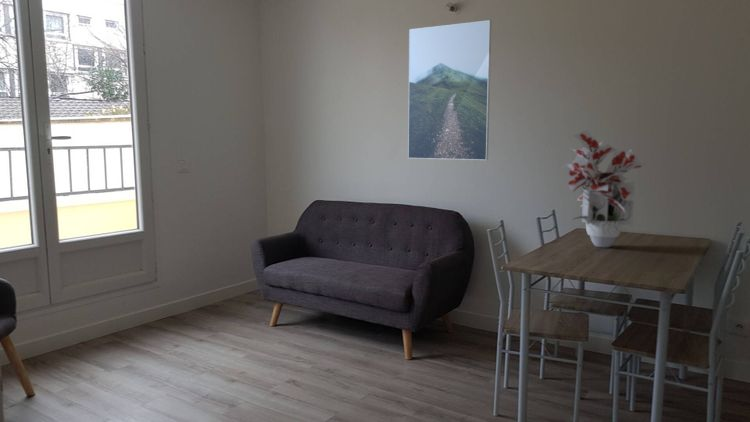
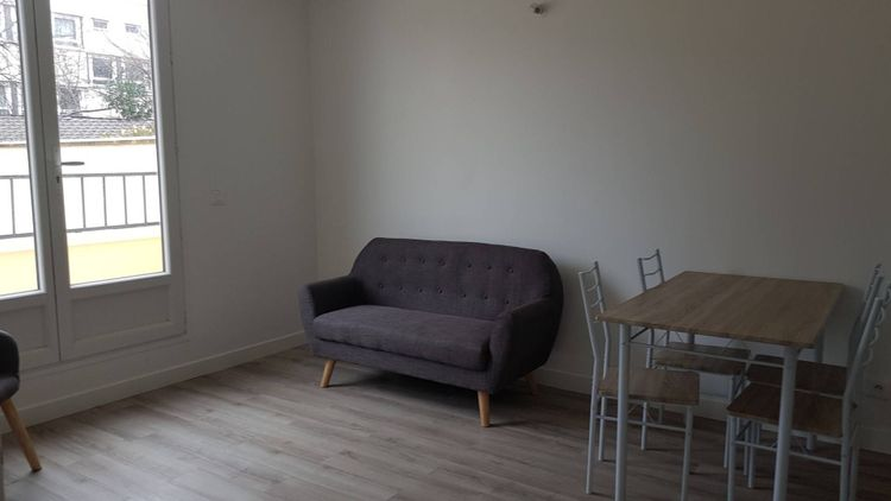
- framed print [407,19,493,161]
- bouquet [560,129,647,248]
